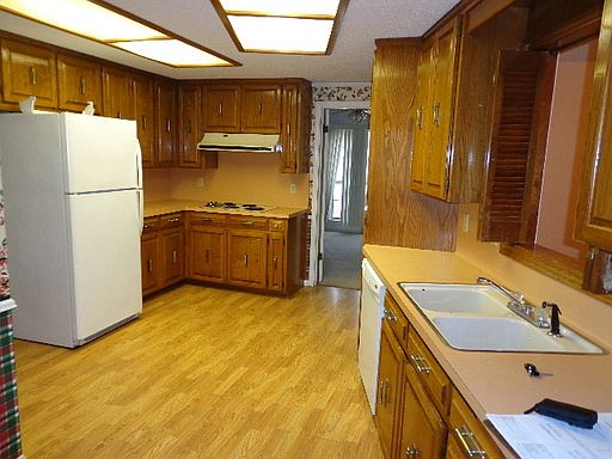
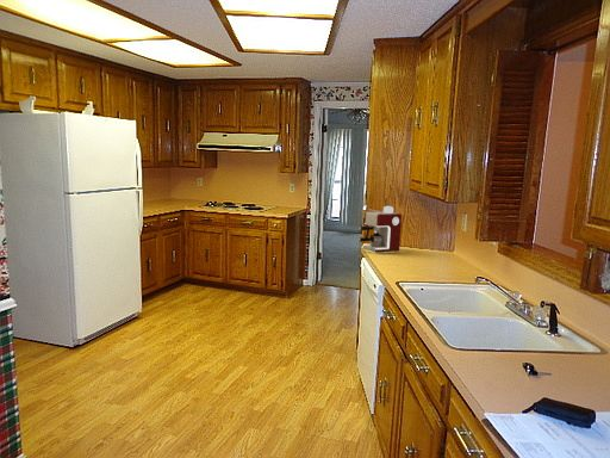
+ coffee maker [357,205,403,254]
